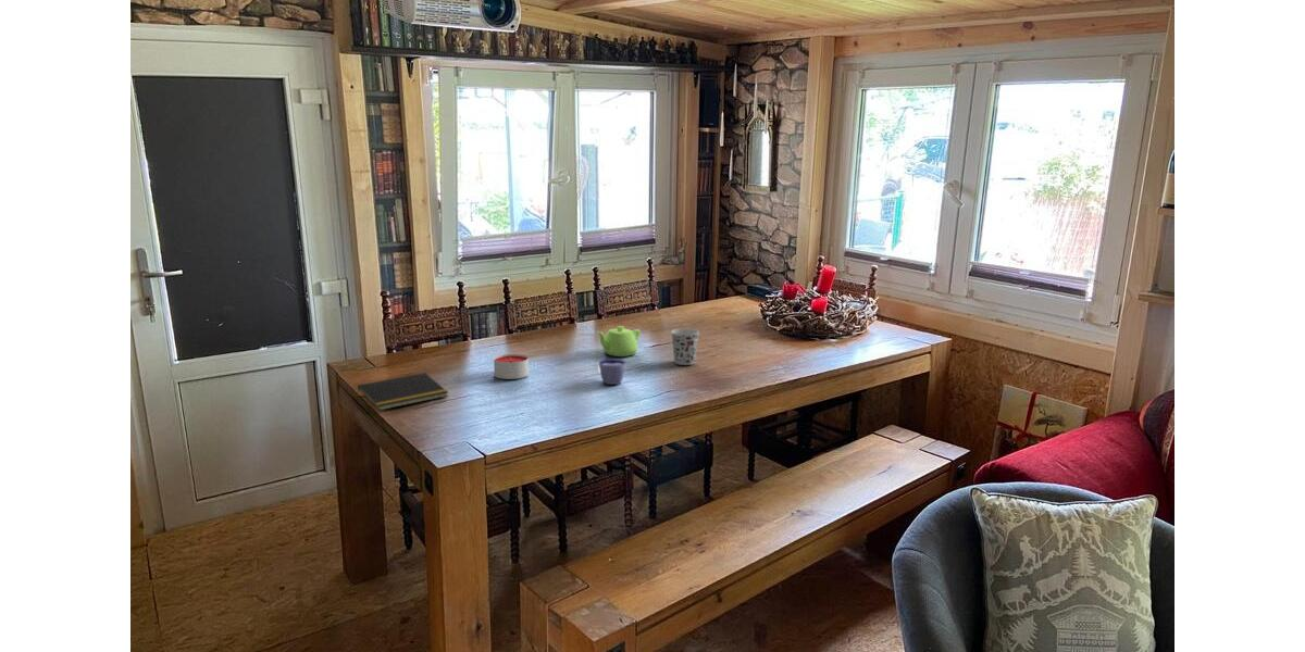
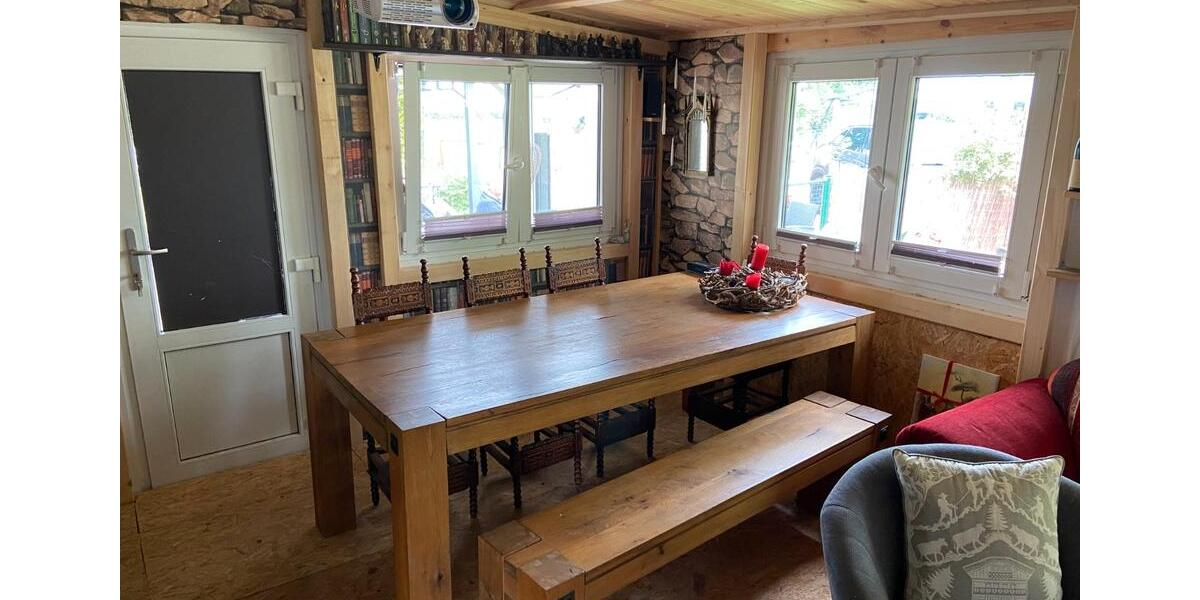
- candle [493,353,530,380]
- cup [670,328,700,366]
- notepad [356,372,449,412]
- cup [597,359,626,386]
- teapot [596,325,642,358]
